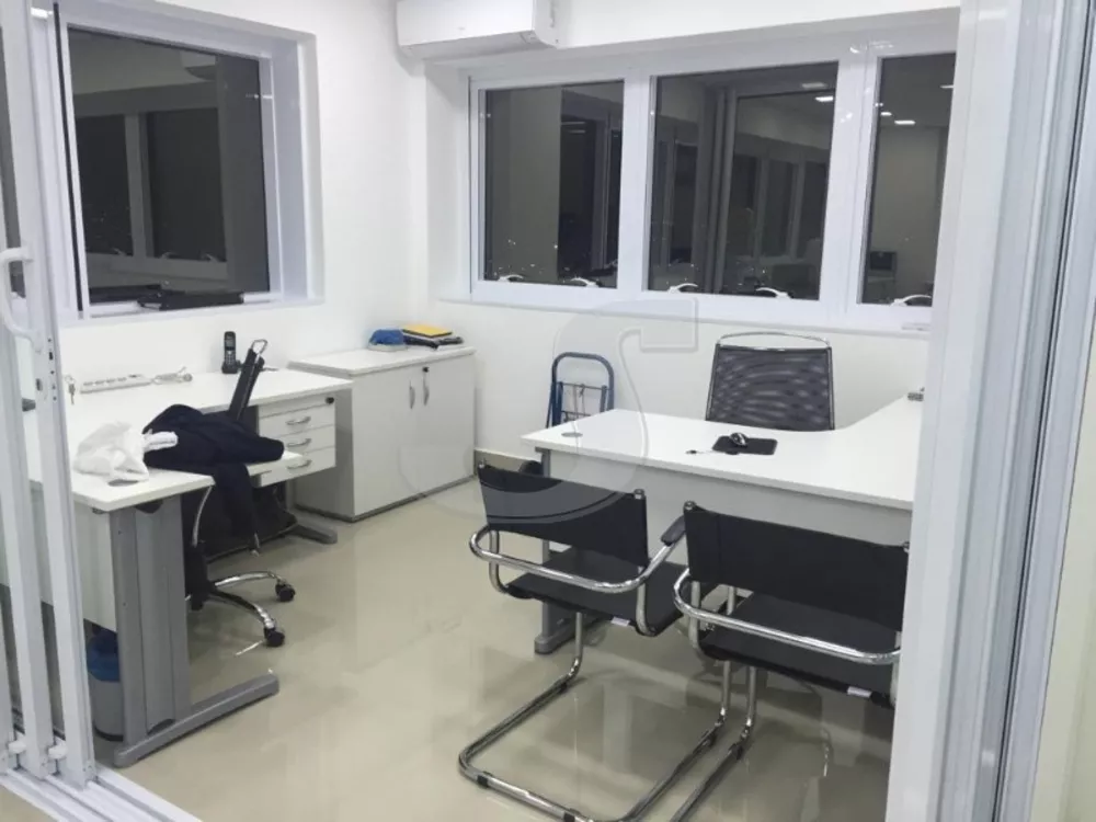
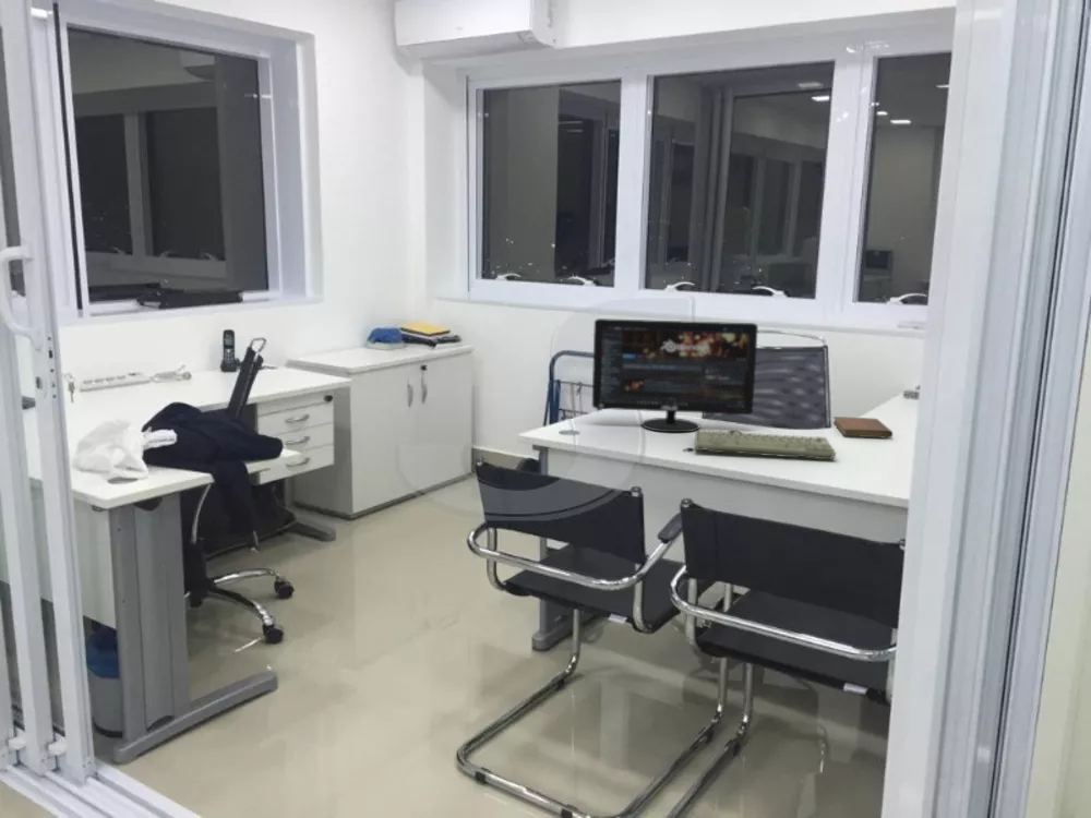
+ computer monitor [591,317,759,433]
+ notebook [832,416,894,438]
+ keyboard [694,429,837,461]
